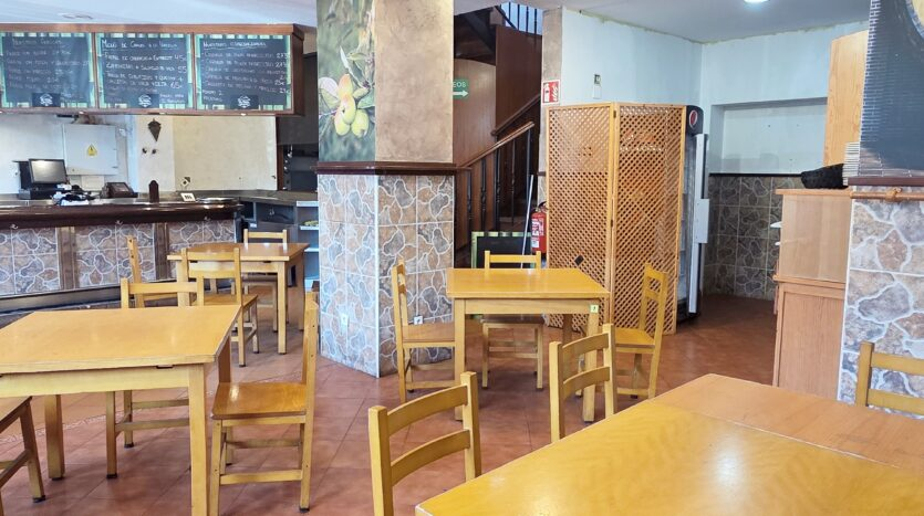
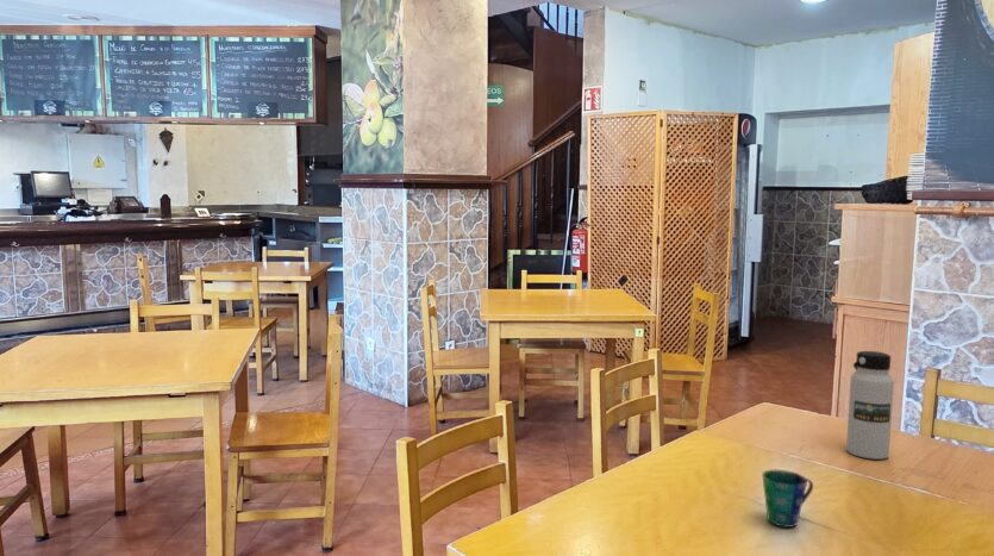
+ cup [761,469,814,529]
+ water bottle [845,350,895,461]
